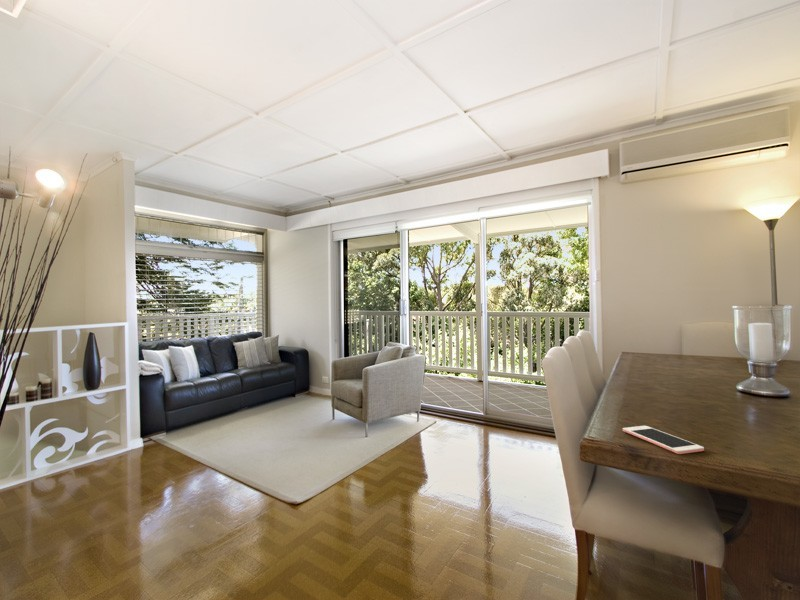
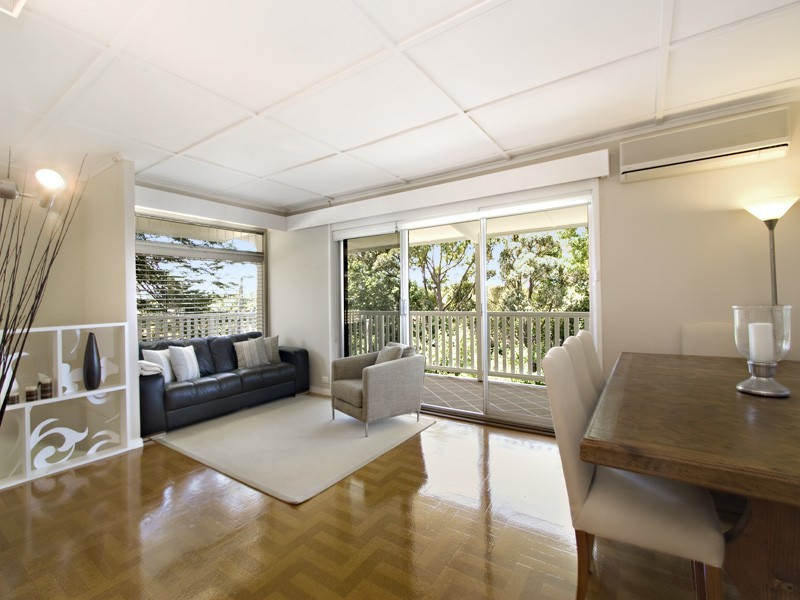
- cell phone [622,425,705,455]
